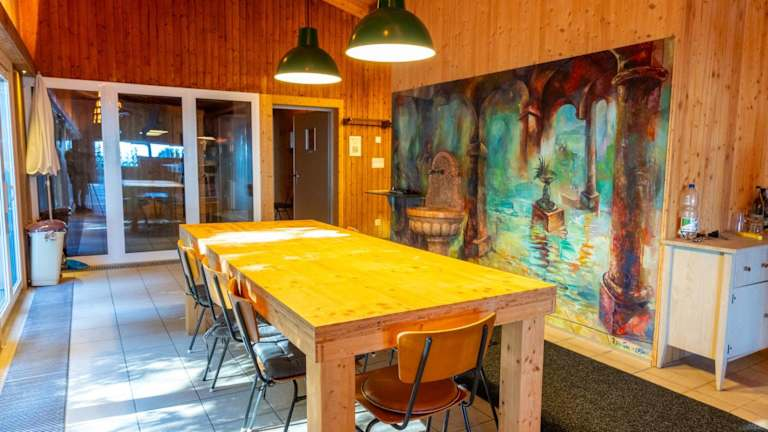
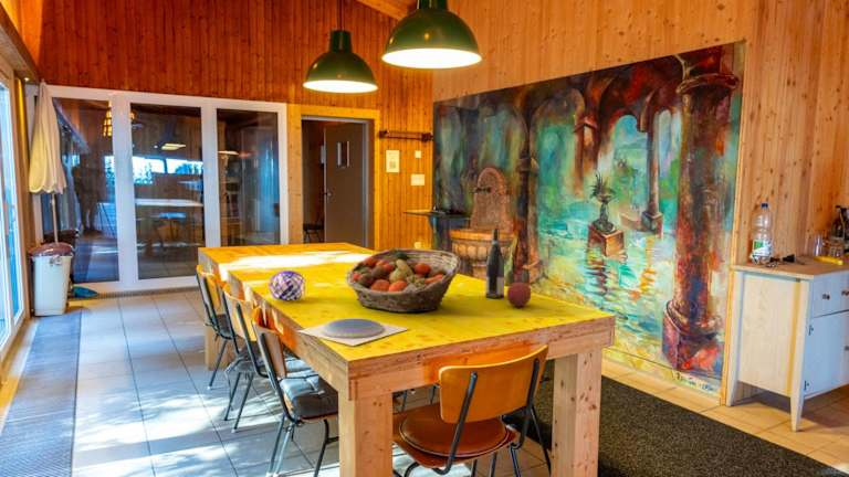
+ fruit basket [344,247,462,314]
+ decorative orb [269,269,307,301]
+ fruit [505,282,532,308]
+ wine bottle [484,227,505,299]
+ plate [296,318,408,347]
